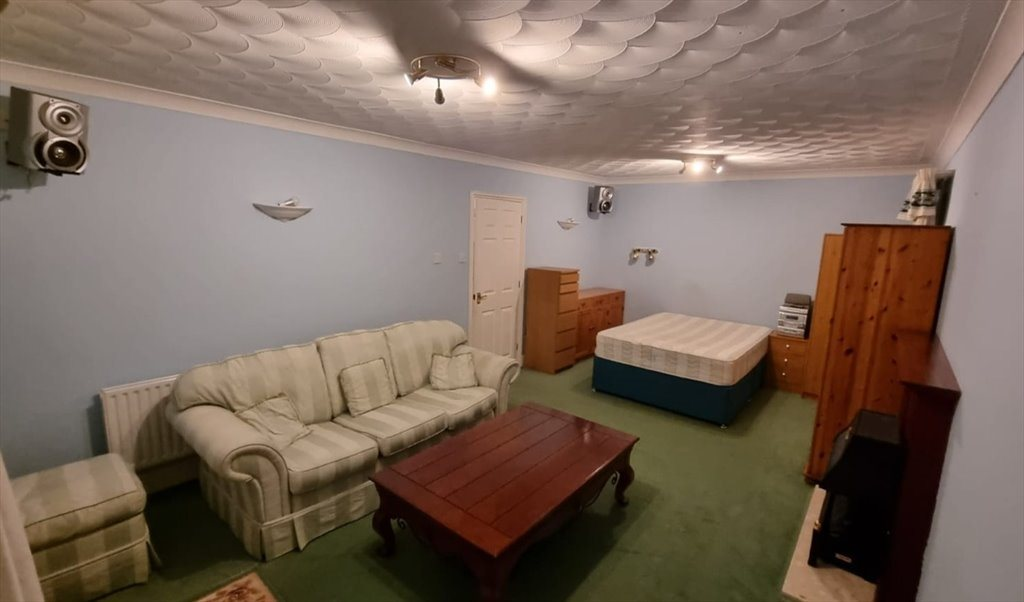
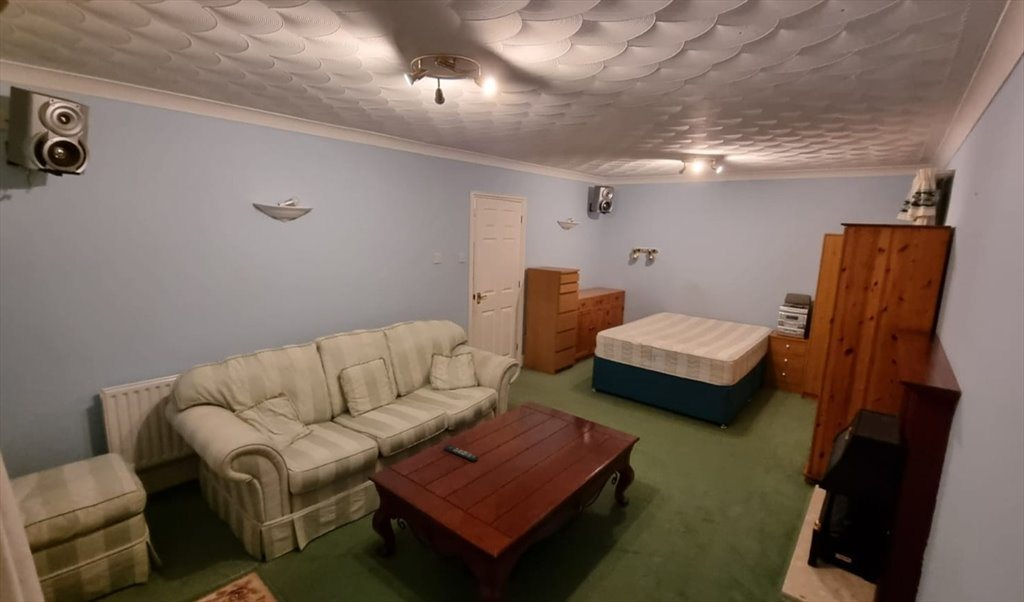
+ remote control [442,444,479,462]
